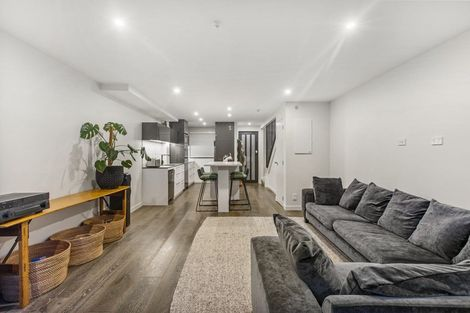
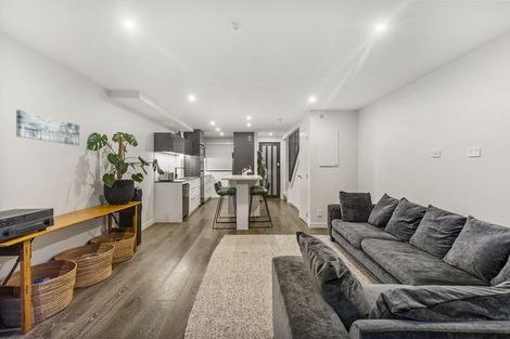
+ wall art [15,109,80,146]
